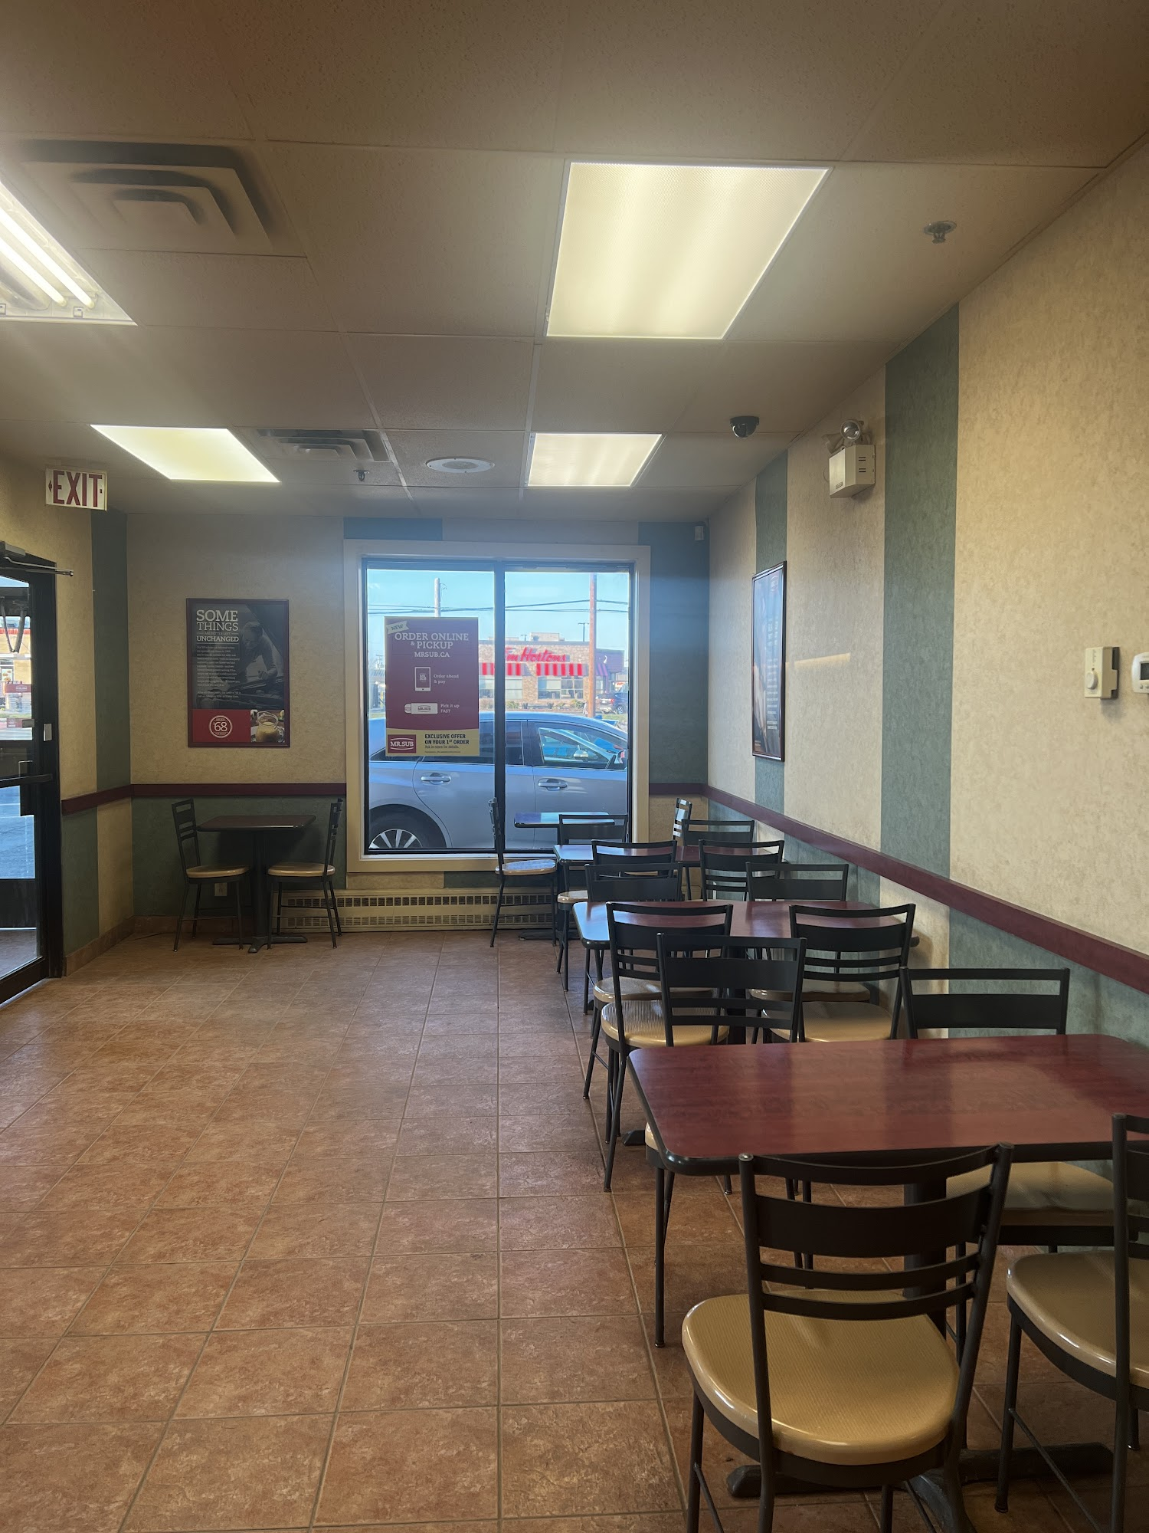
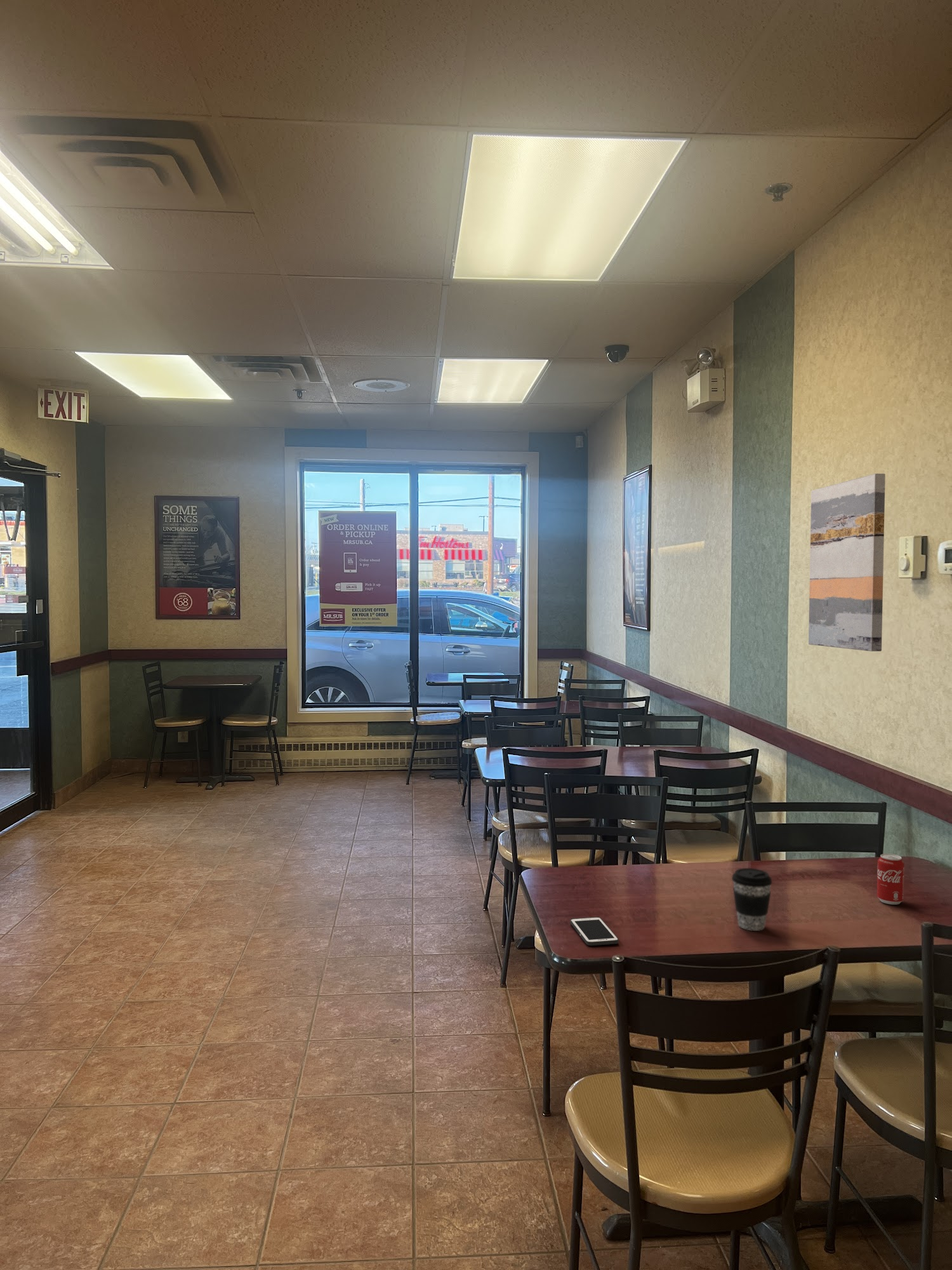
+ coffee cup [731,867,772,932]
+ beverage can [876,853,905,906]
+ cell phone [569,916,619,946]
+ wall art [808,473,886,652]
